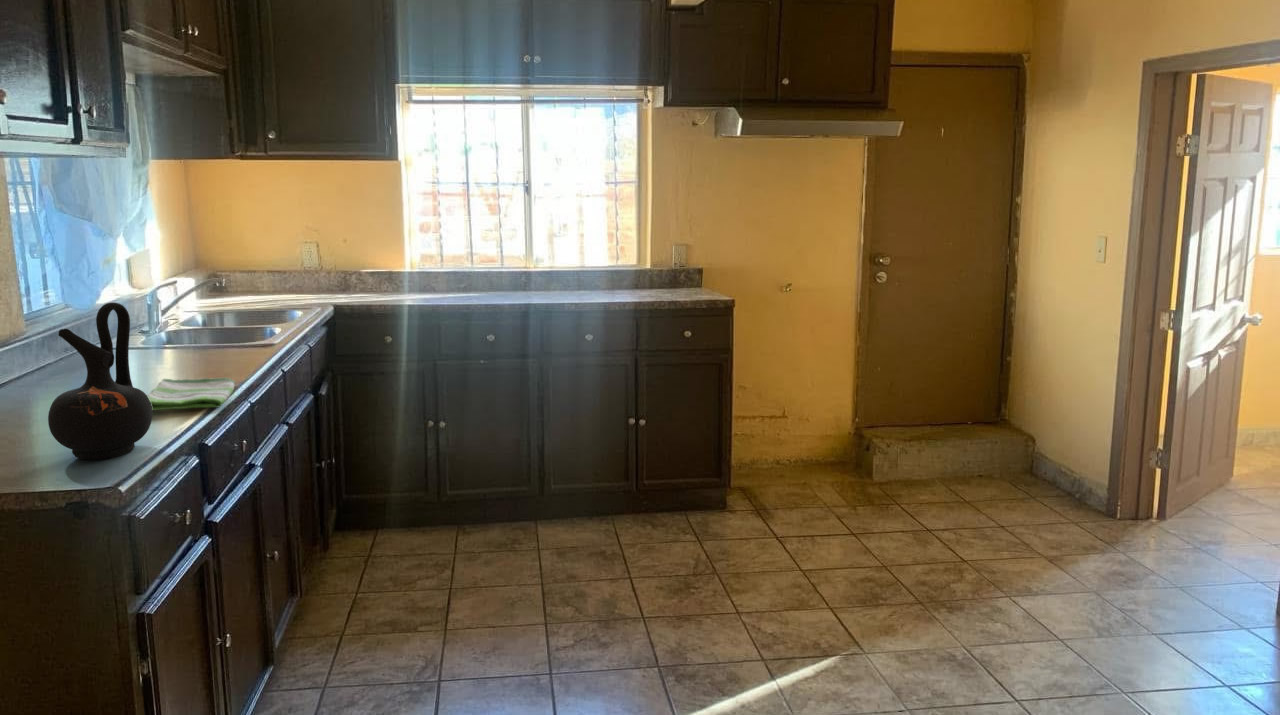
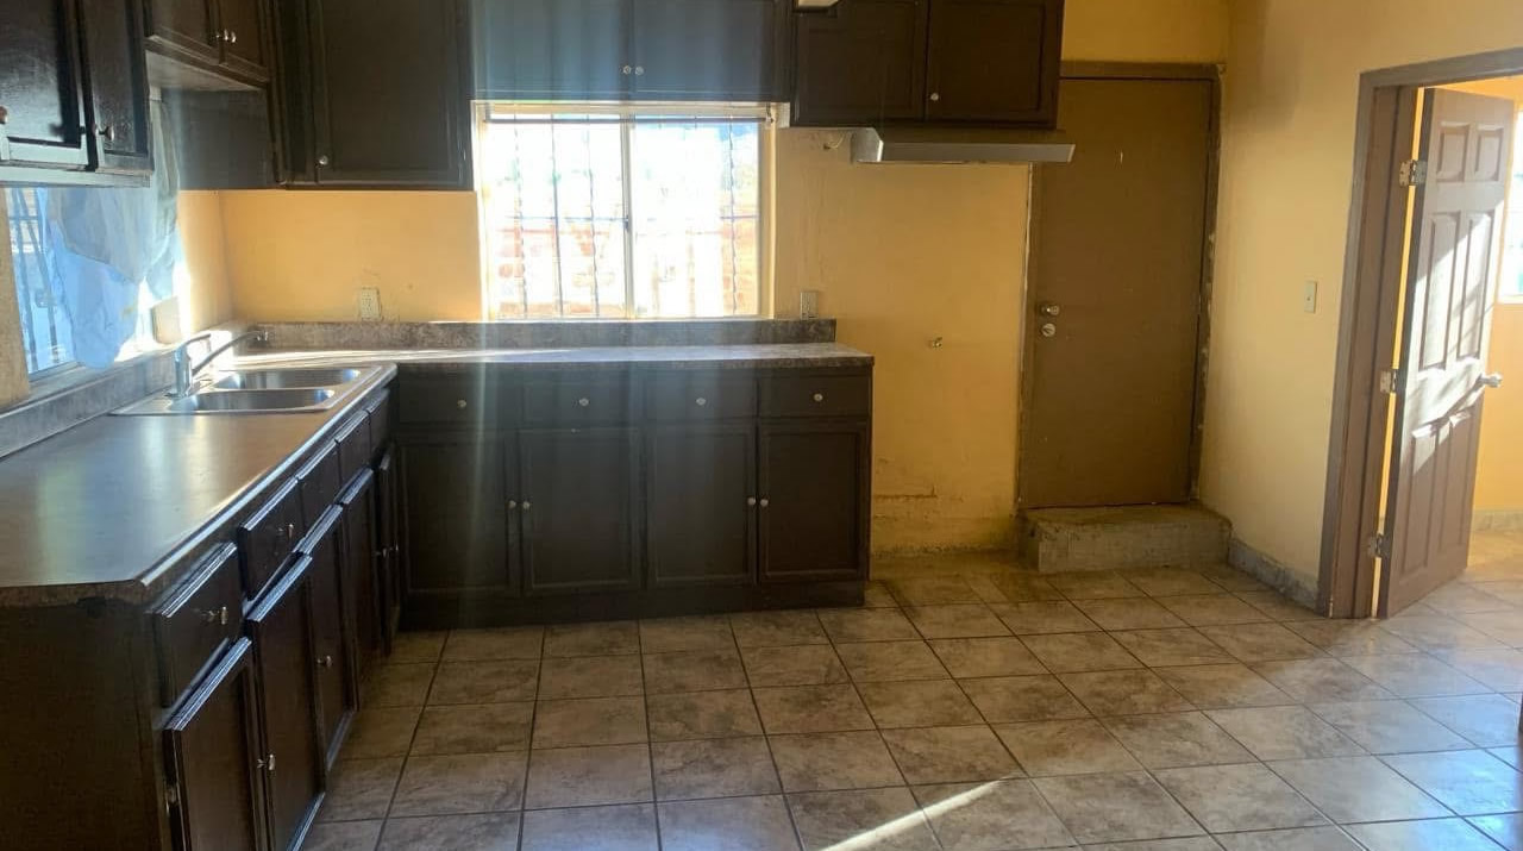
- ceramic jug [47,301,153,460]
- dish towel [147,377,236,411]
